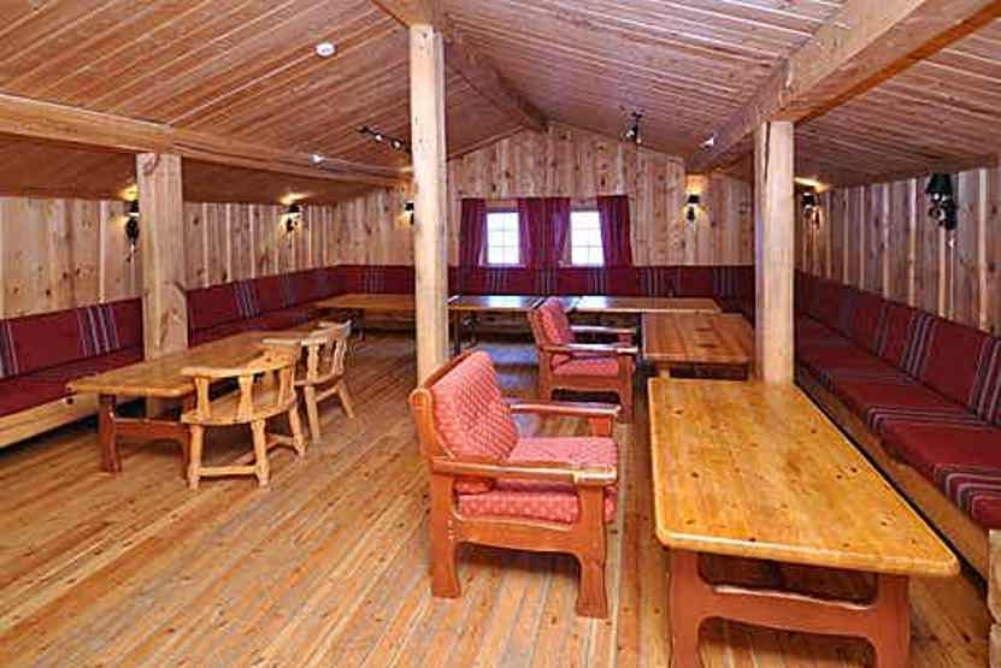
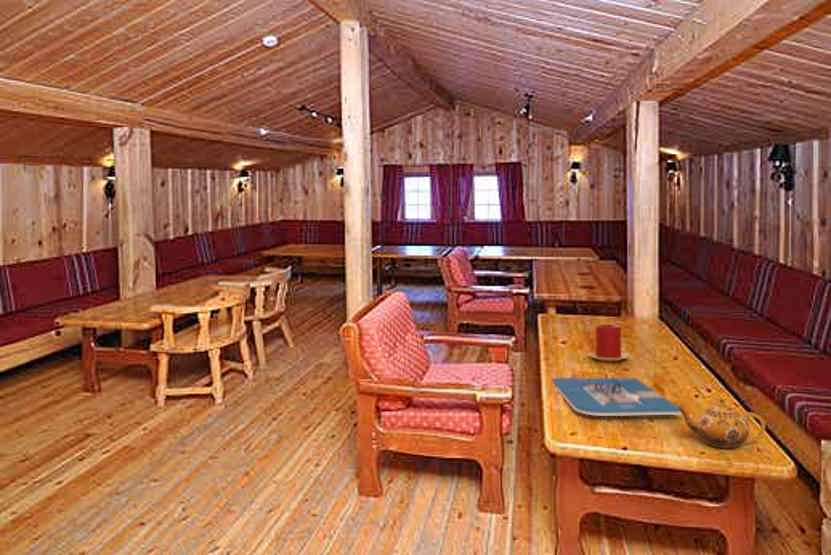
+ teapot [678,398,766,449]
+ board game [551,376,683,417]
+ candle [587,323,631,362]
